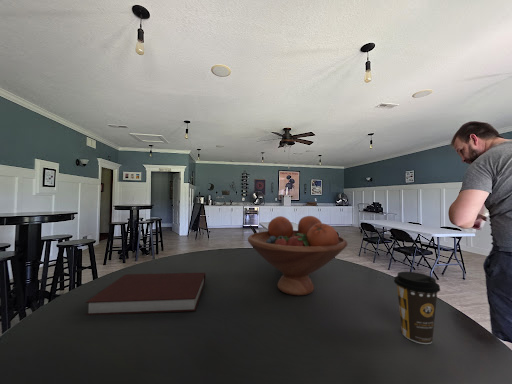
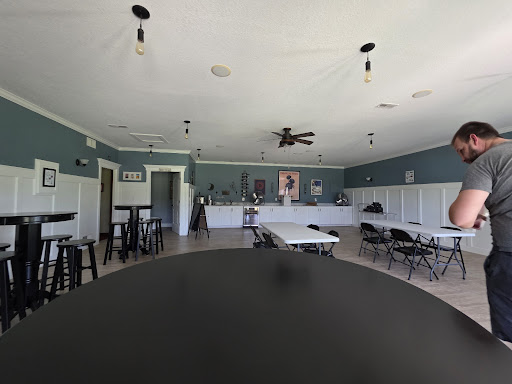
- fruit bowl [247,215,348,297]
- notebook [85,272,206,316]
- coffee cup [393,271,441,345]
